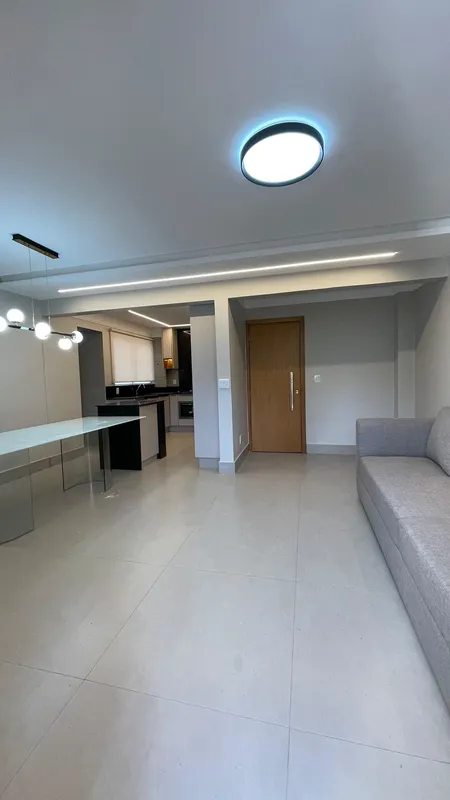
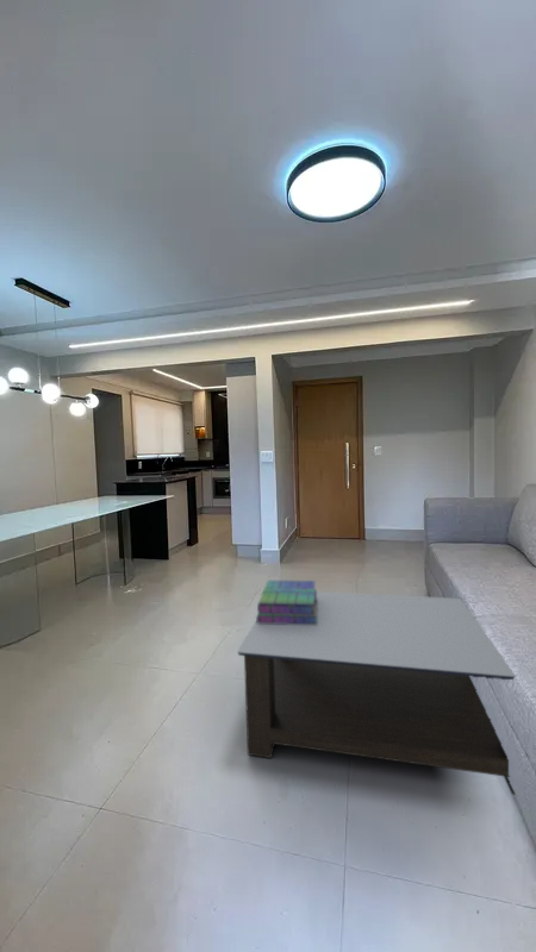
+ stack of books [255,580,318,625]
+ coffee table [237,590,517,796]
